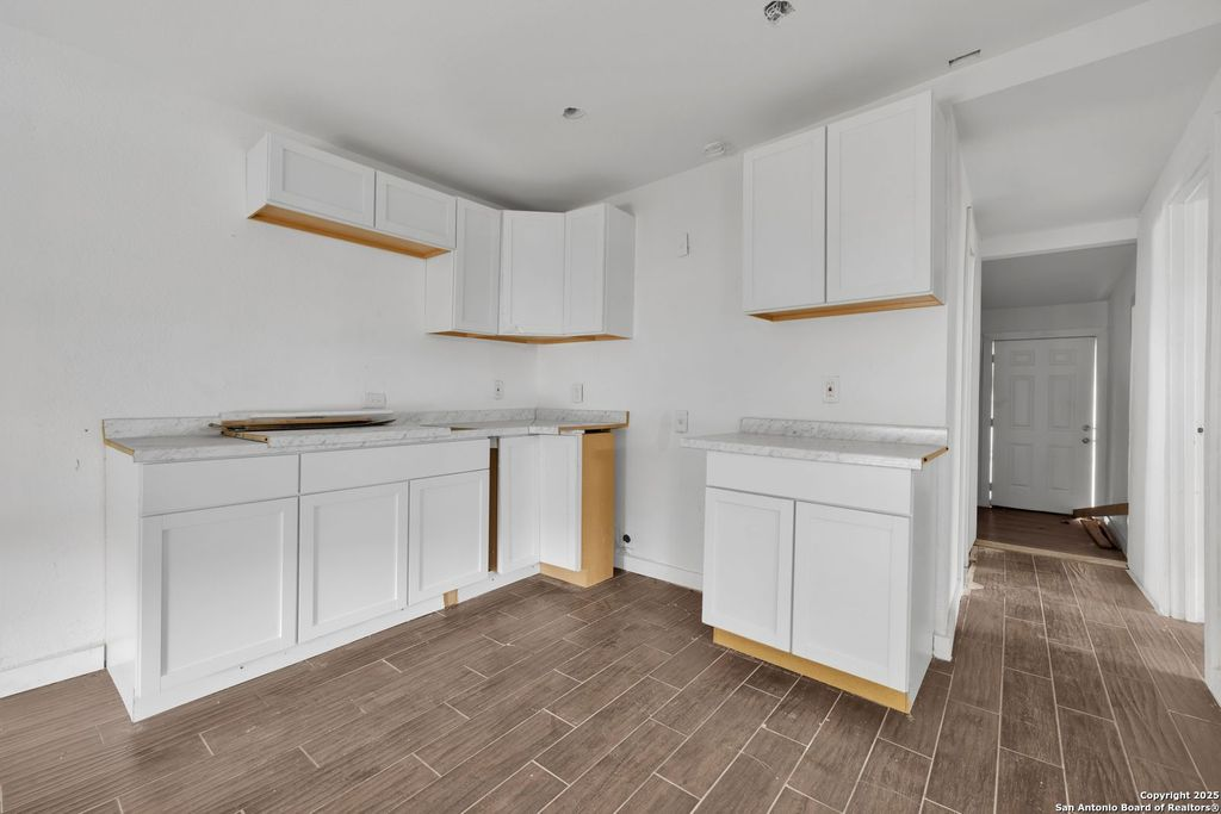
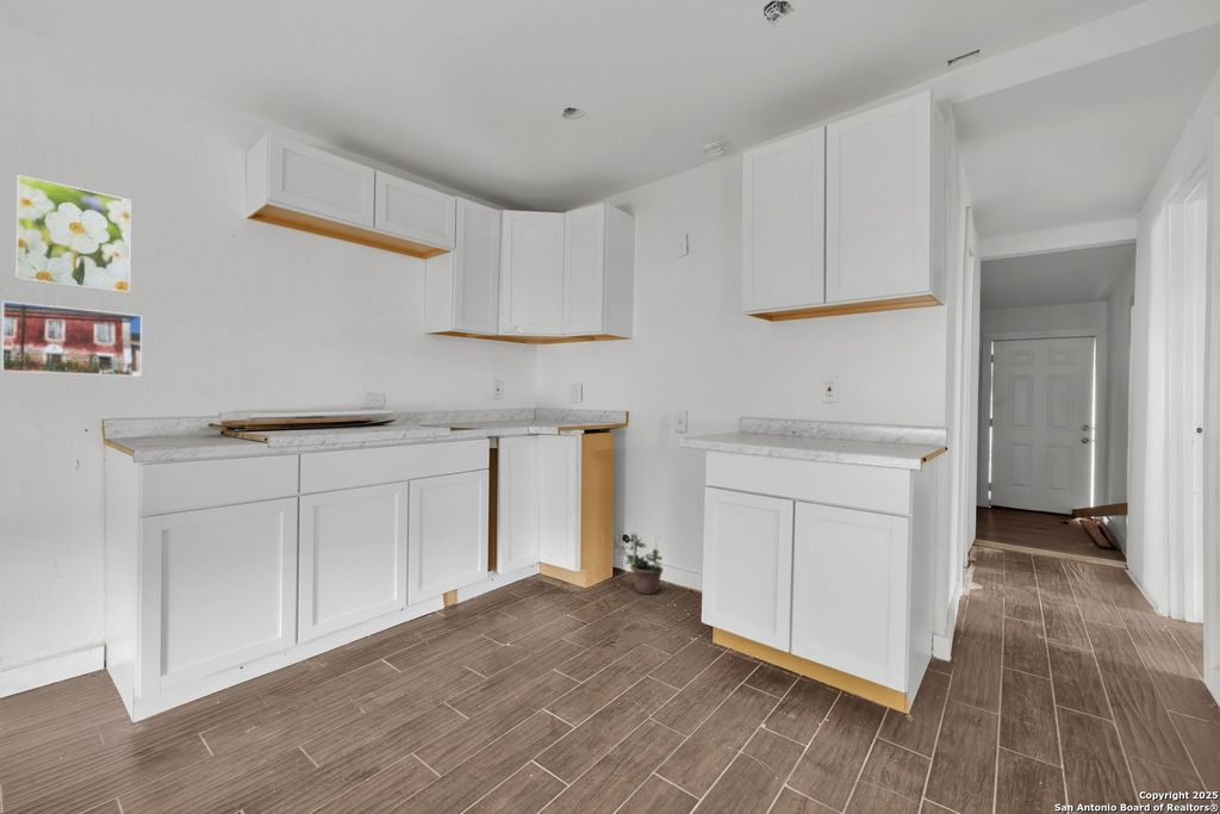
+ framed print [15,173,132,294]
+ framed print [0,300,143,378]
+ potted plant [624,533,665,596]
